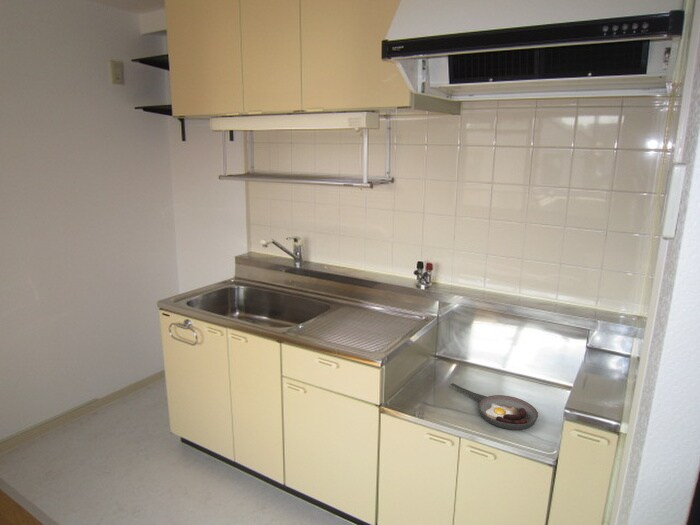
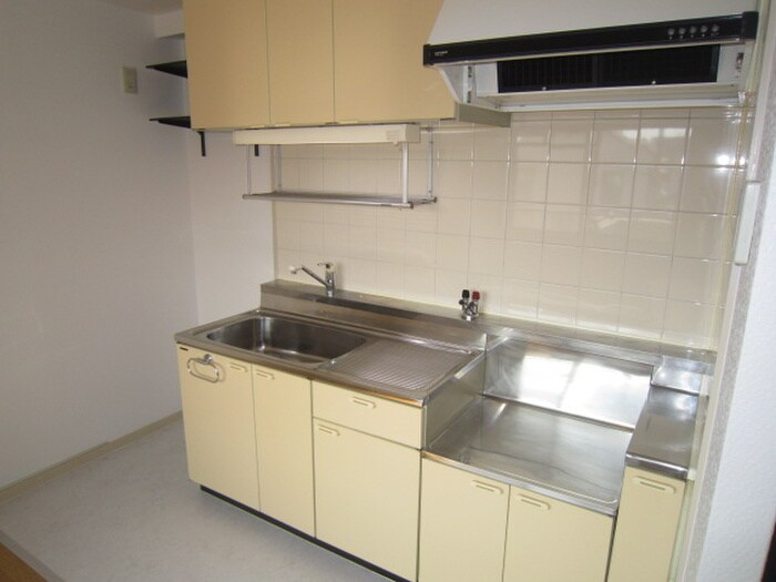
- frying pan [449,382,539,431]
